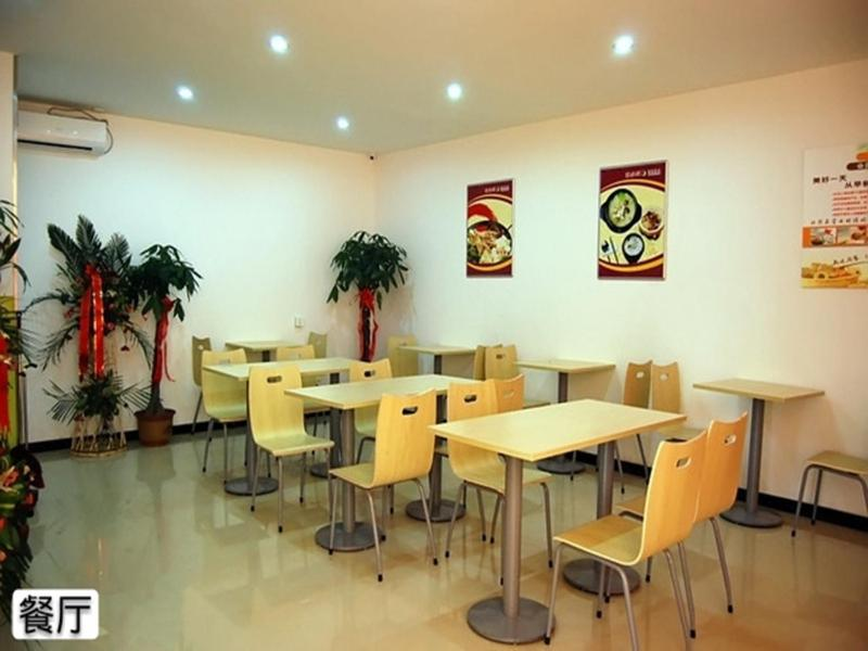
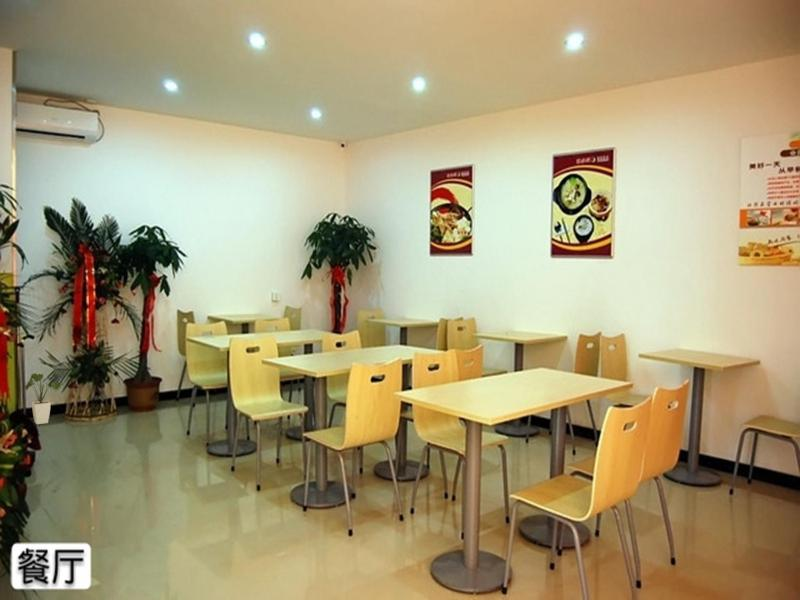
+ house plant [24,368,62,425]
